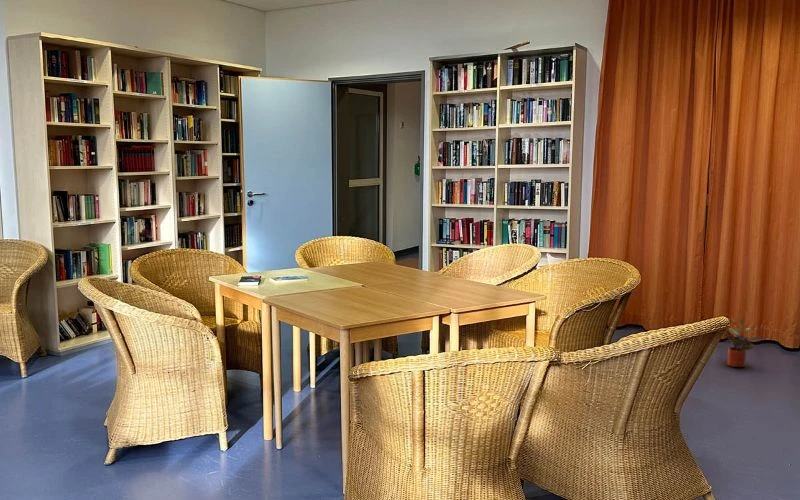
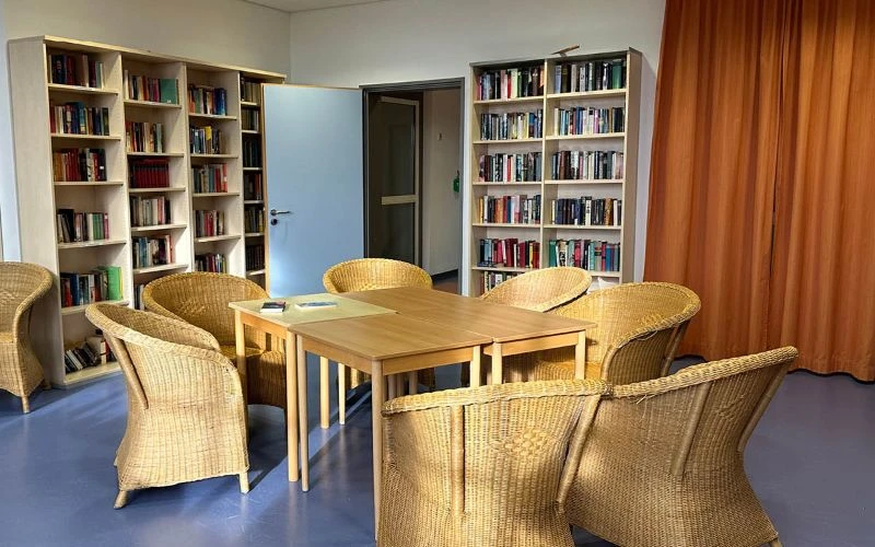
- potted plant [723,314,768,368]
